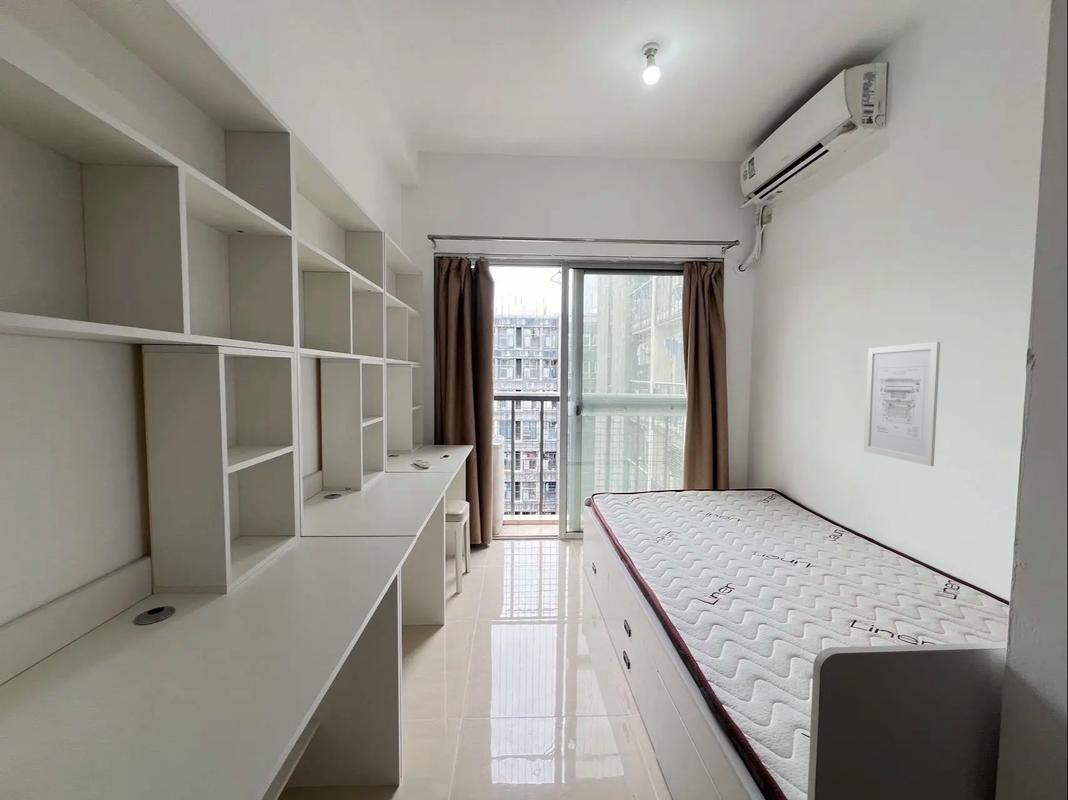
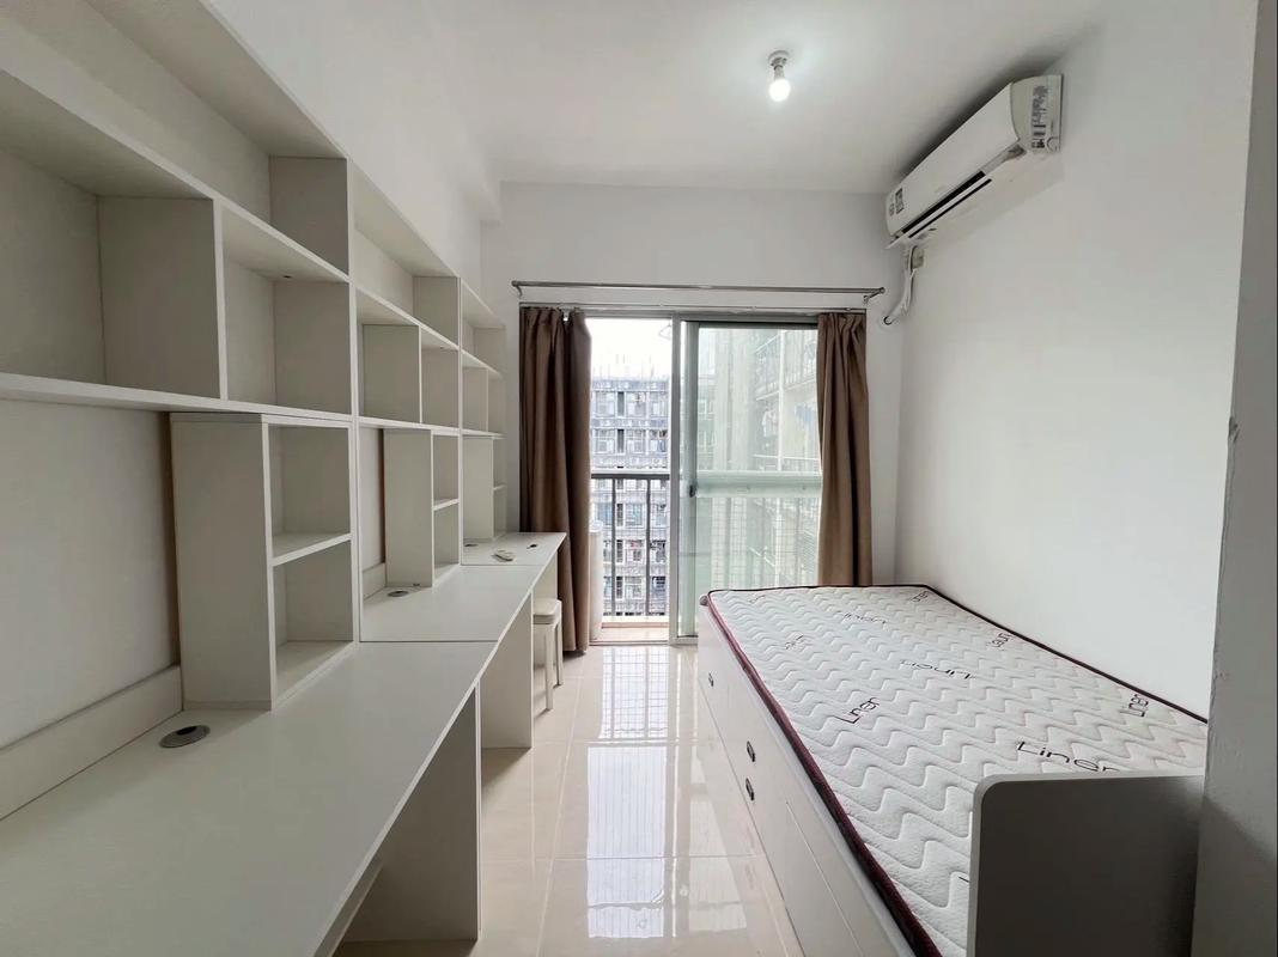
- wall art [863,341,941,467]
